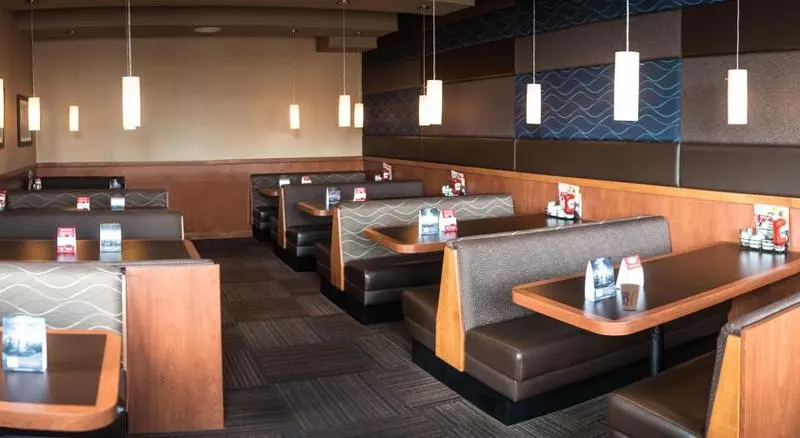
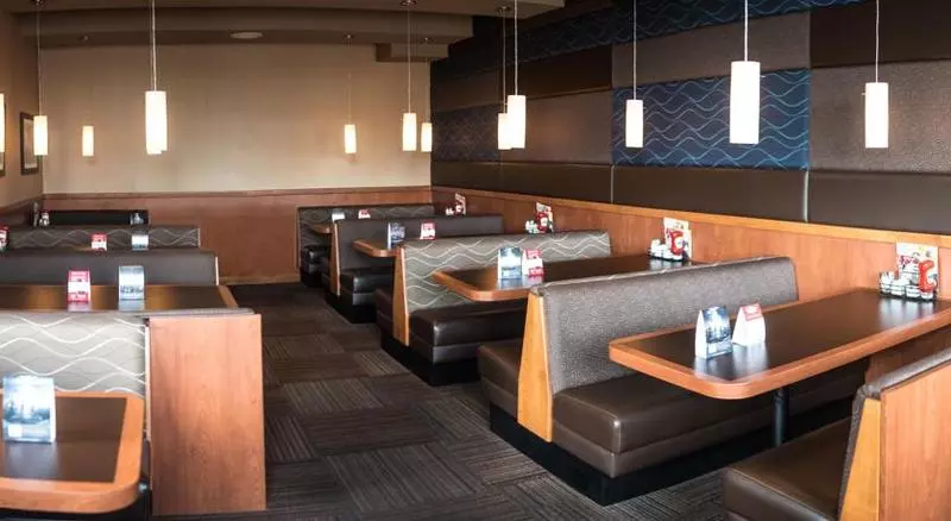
- cup [619,283,641,311]
